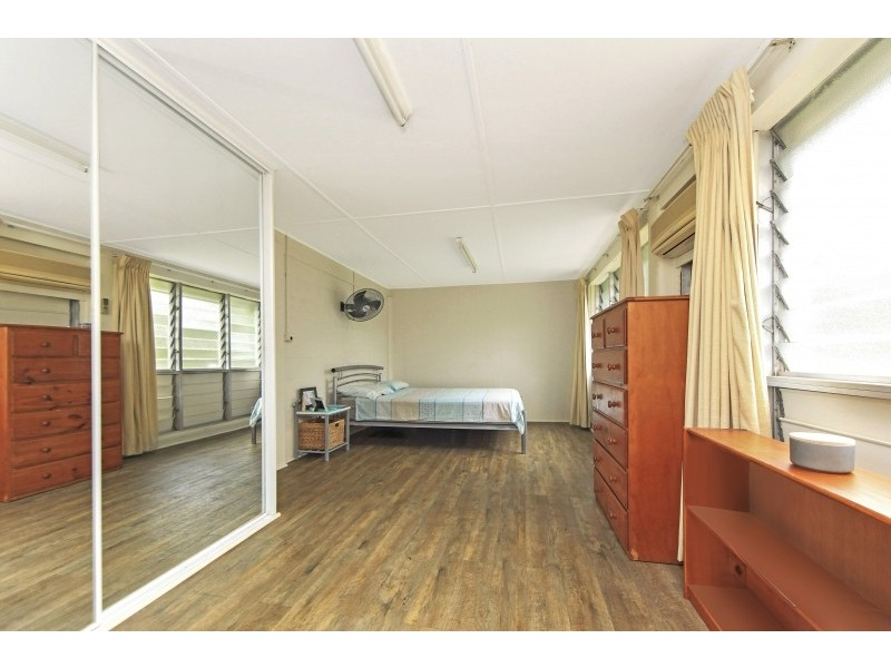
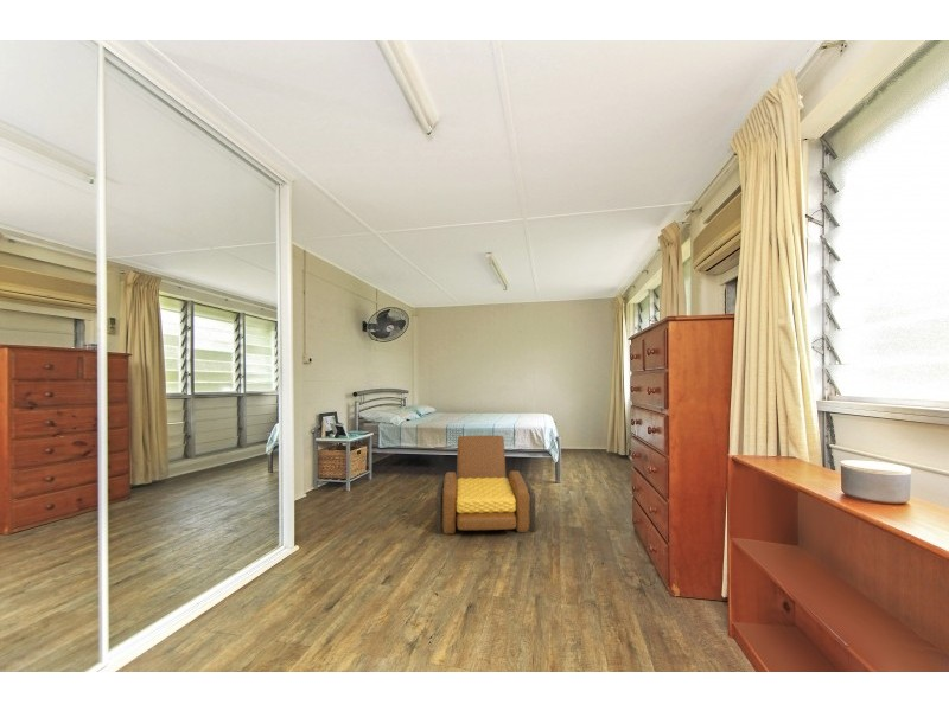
+ armchair [435,434,536,536]
